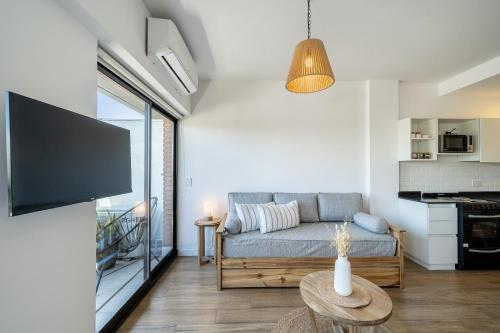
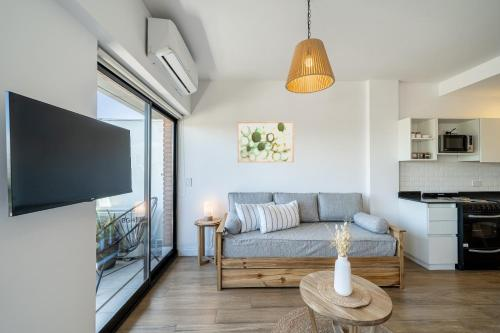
+ wall art [237,121,295,163]
